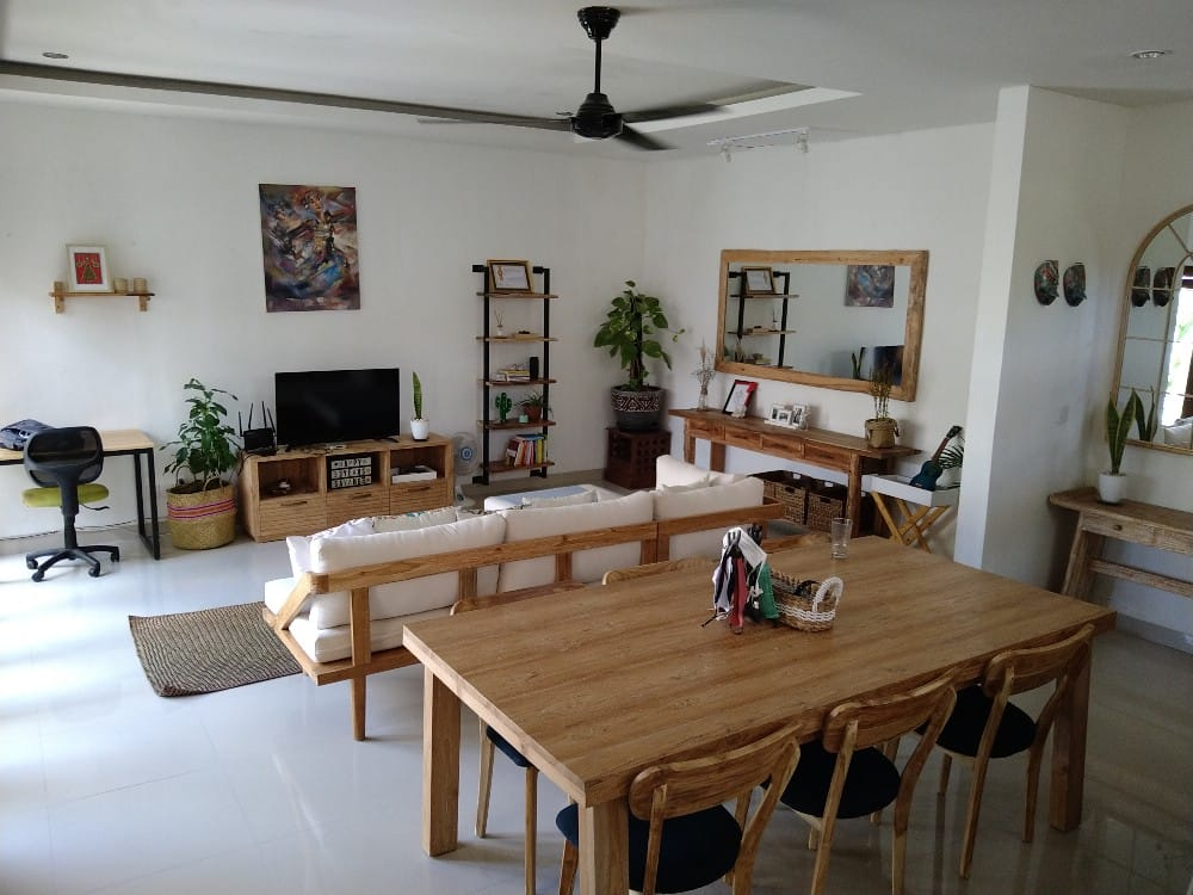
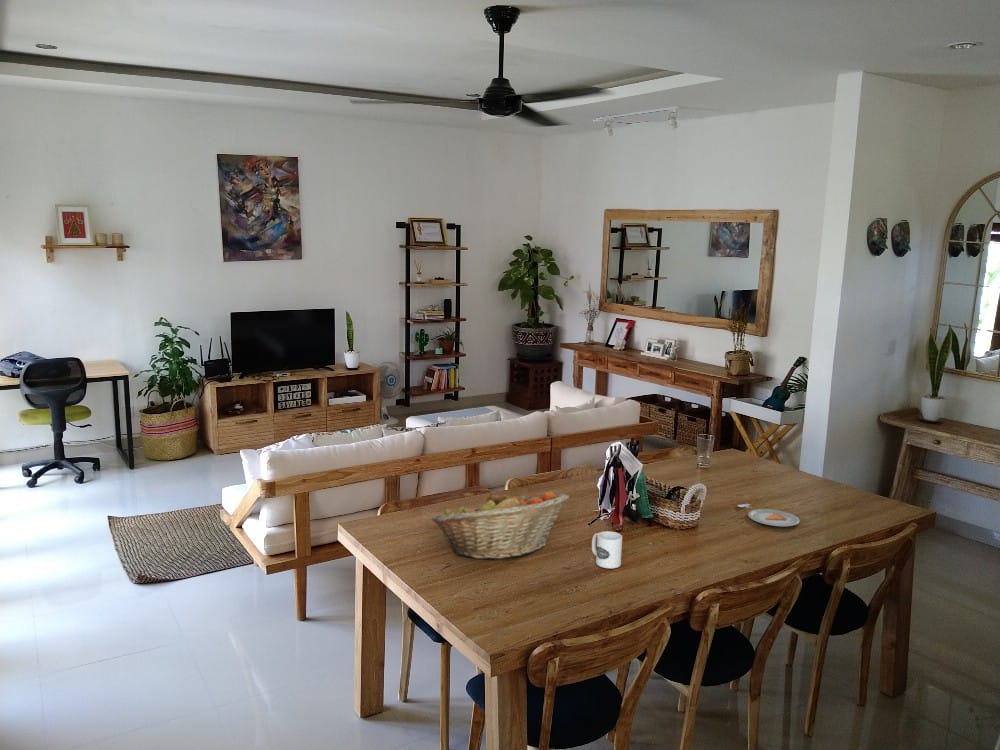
+ dinner plate [736,503,801,527]
+ fruit basket [430,491,570,560]
+ mug [591,530,623,569]
